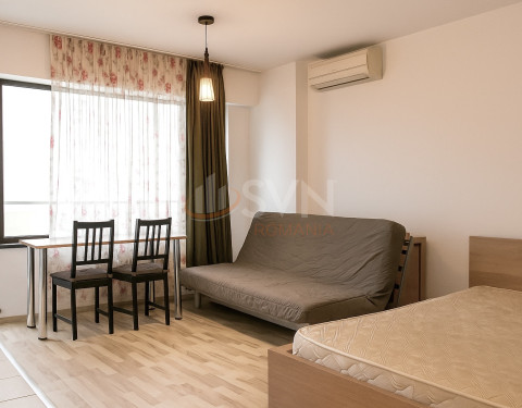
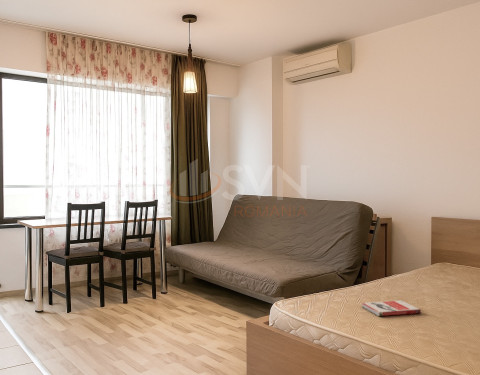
+ book [361,299,422,317]
